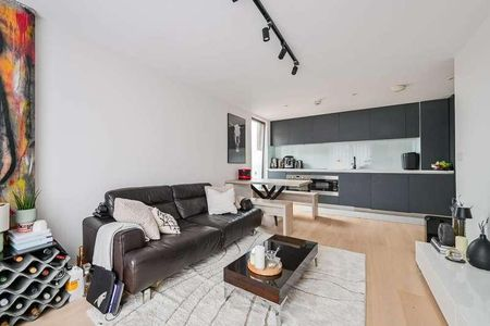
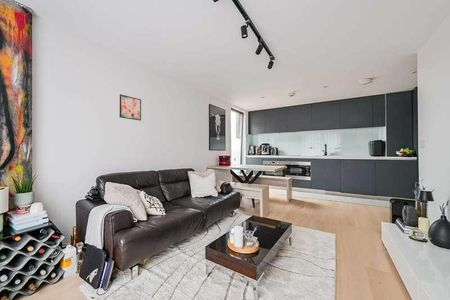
+ wall art [119,93,142,122]
